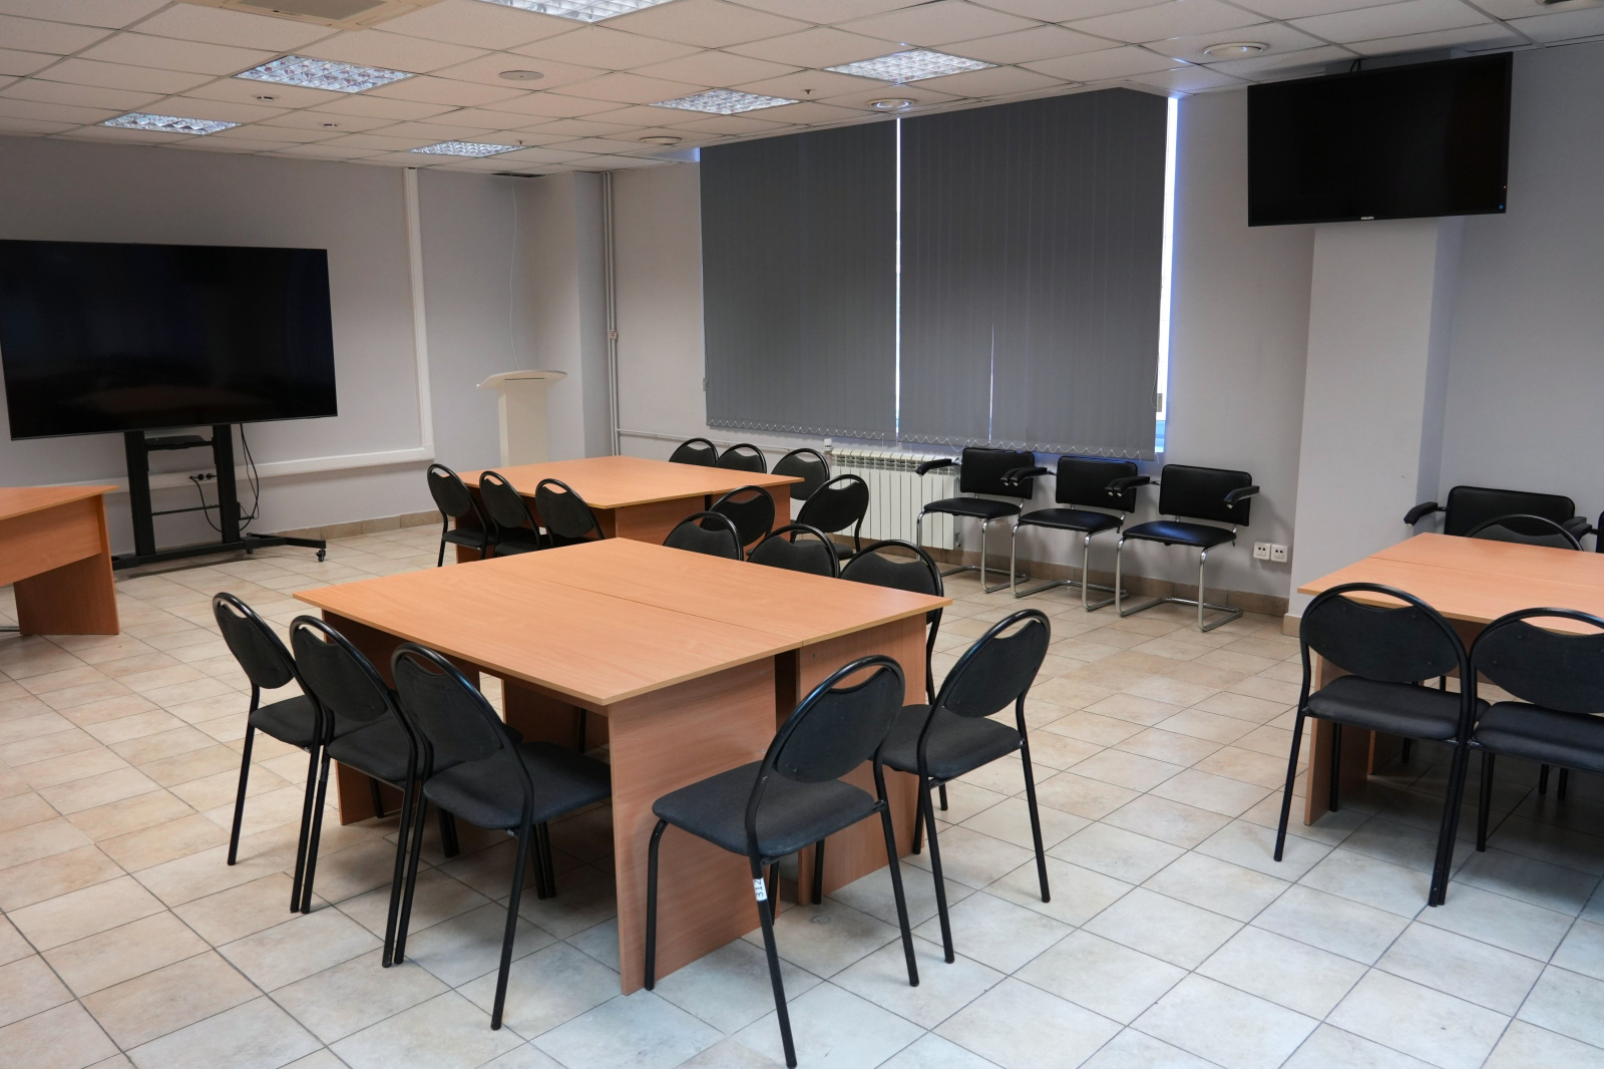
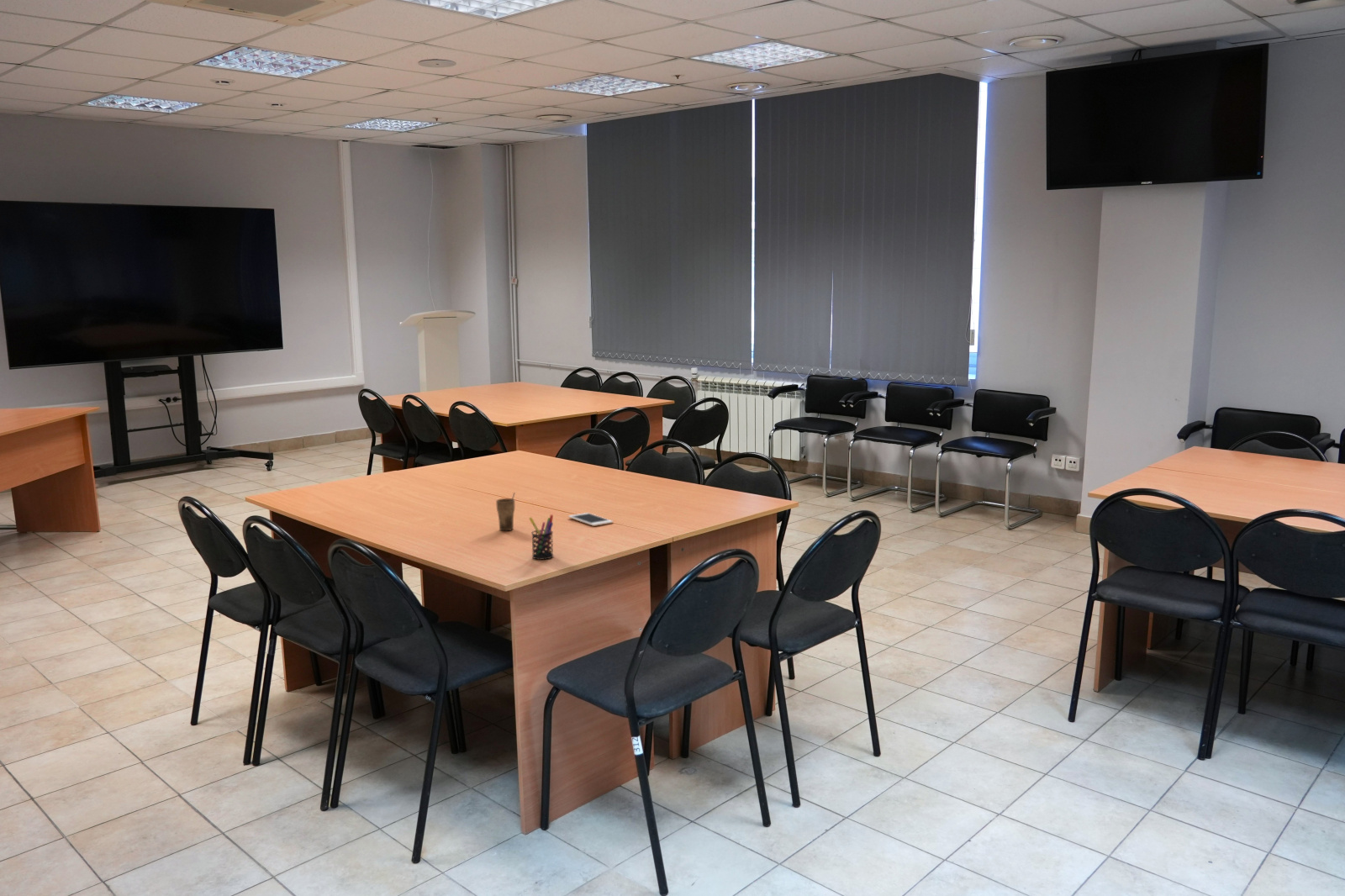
+ cell phone [567,512,614,527]
+ cup [495,492,516,531]
+ pen holder [528,514,554,561]
